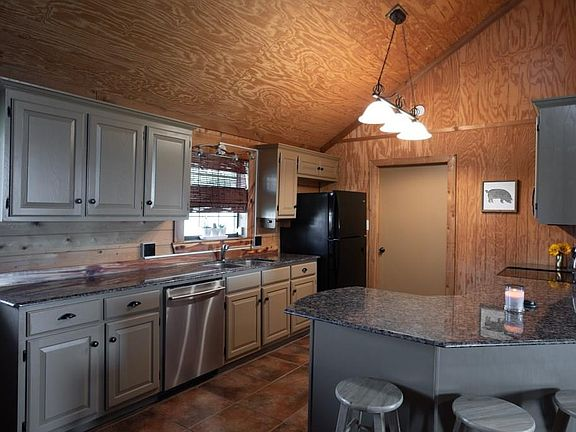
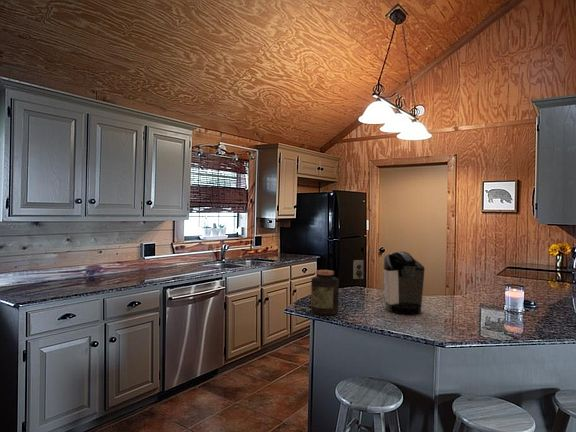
+ coffee maker [352,251,425,316]
+ jar [310,269,340,316]
